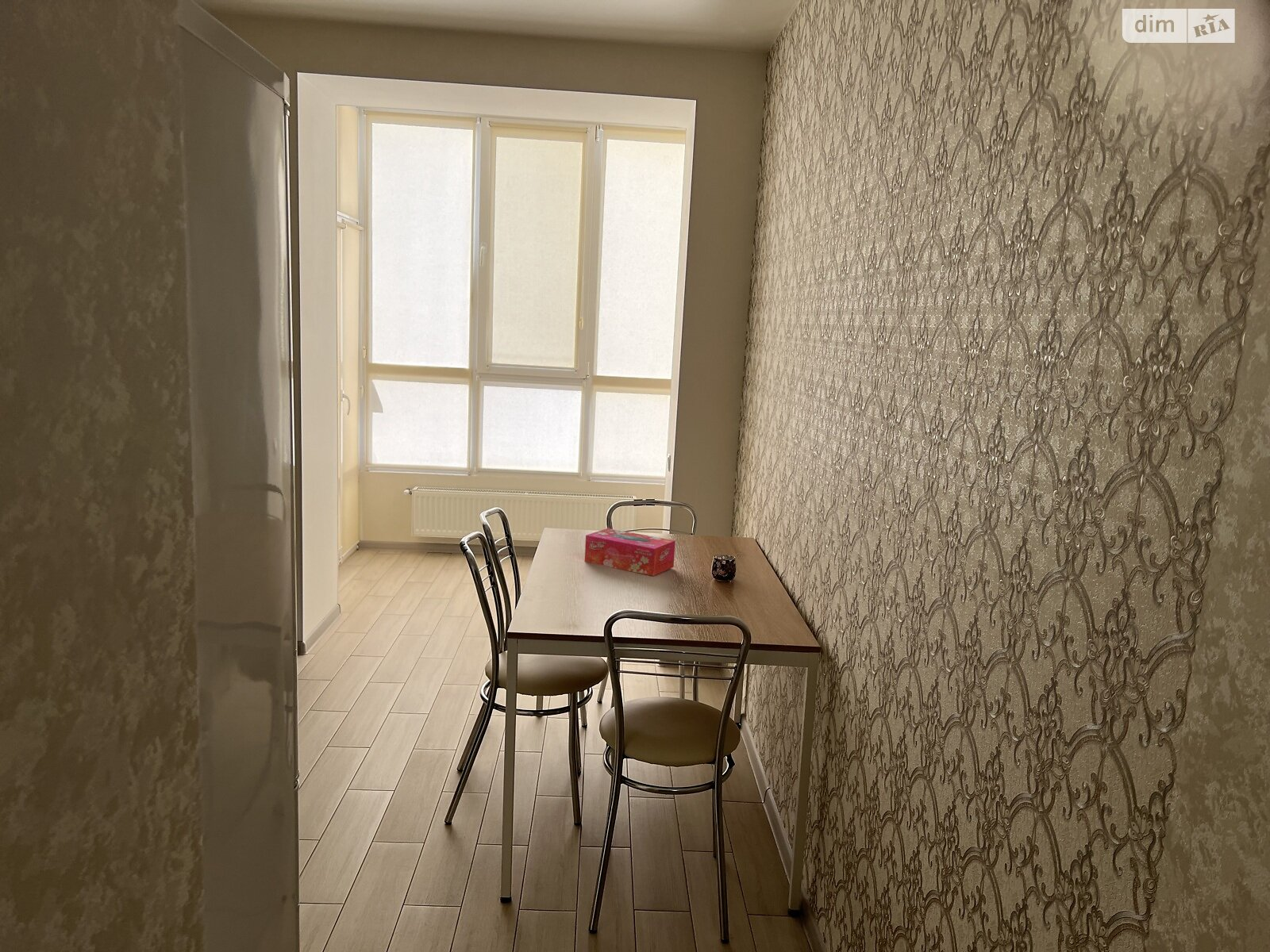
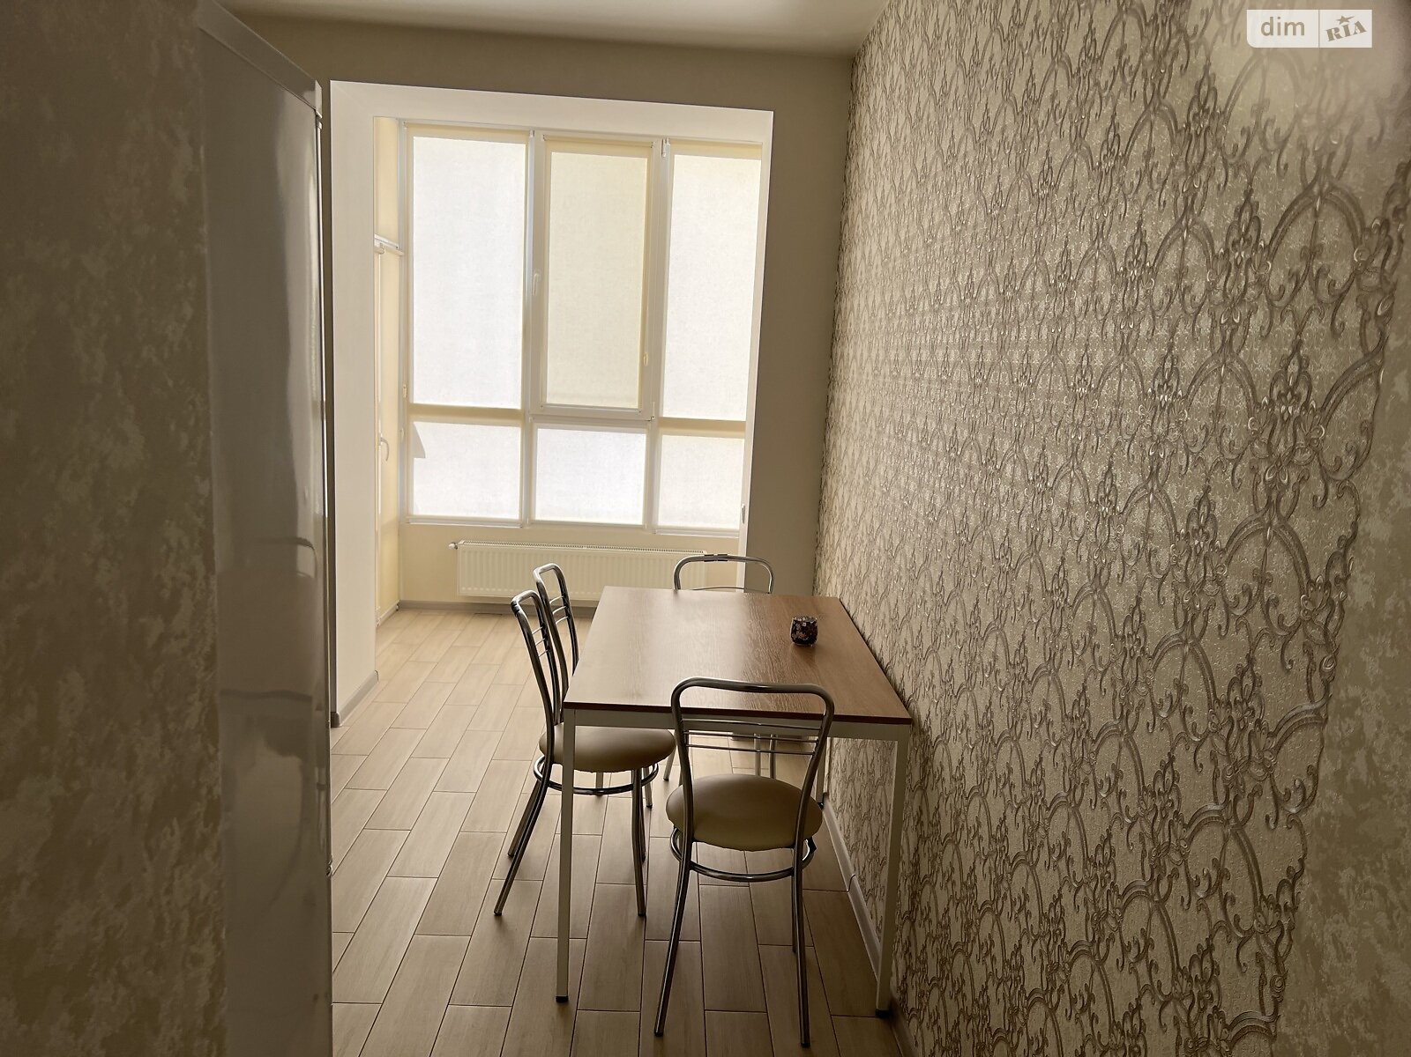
- tissue box [584,528,676,577]
